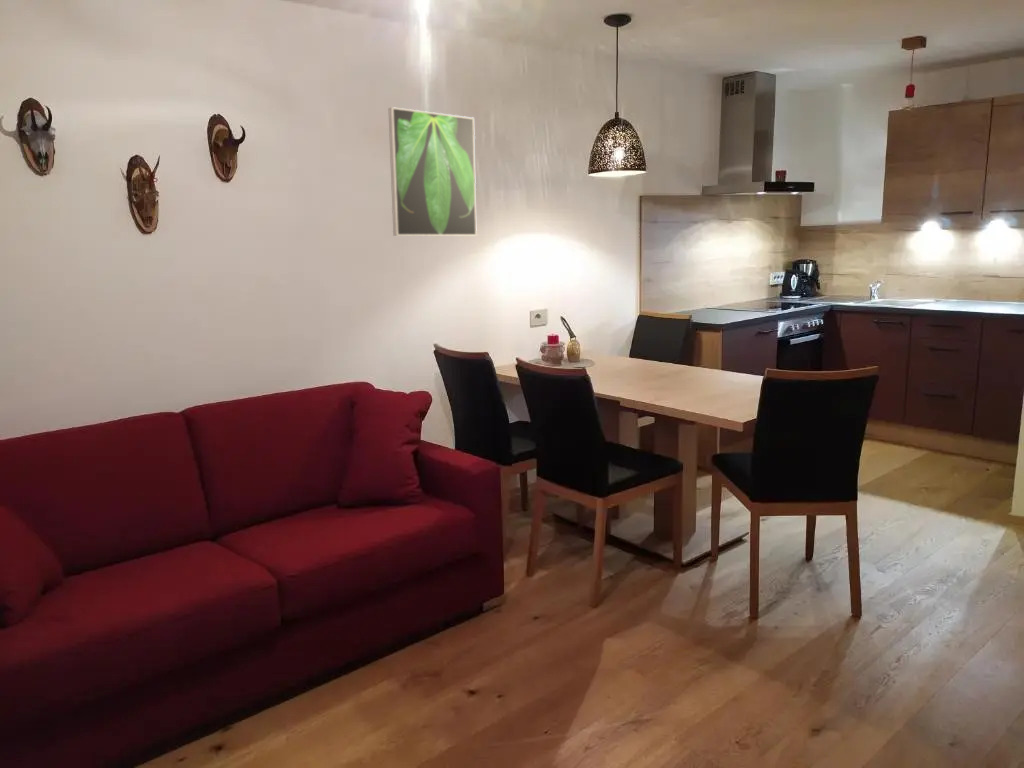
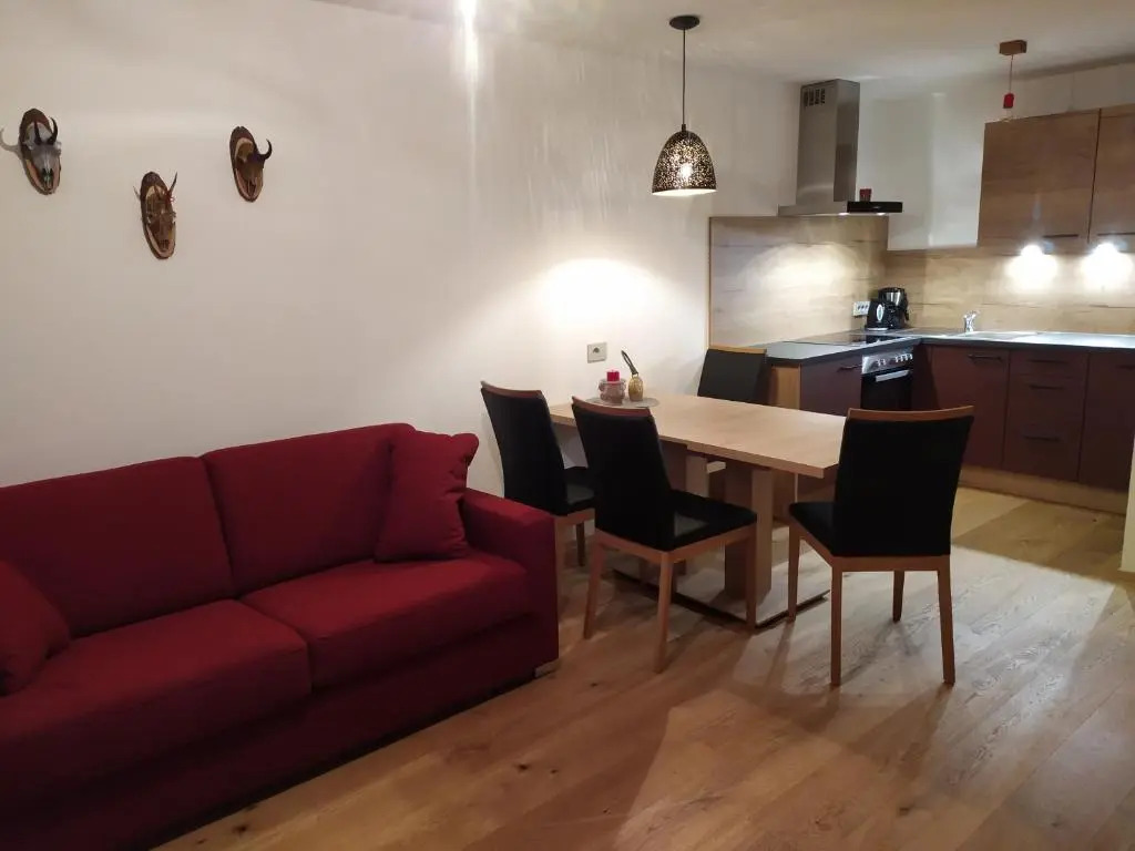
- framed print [387,106,478,237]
